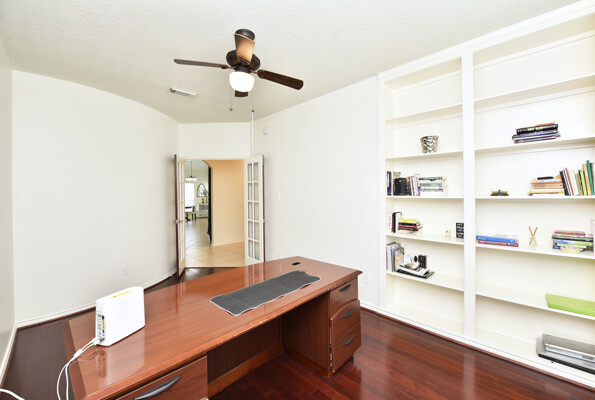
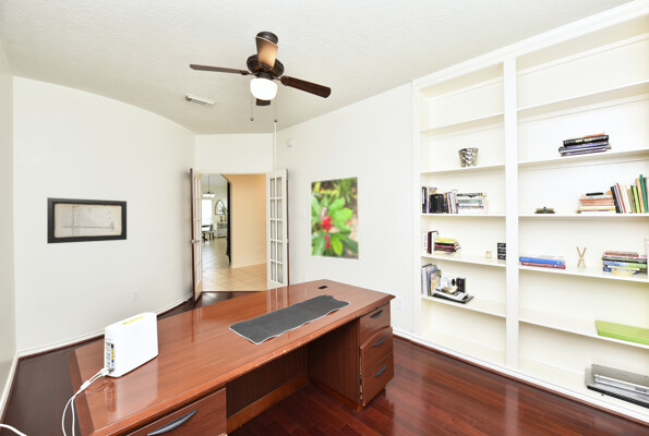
+ wall art [46,196,128,245]
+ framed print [310,174,361,262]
